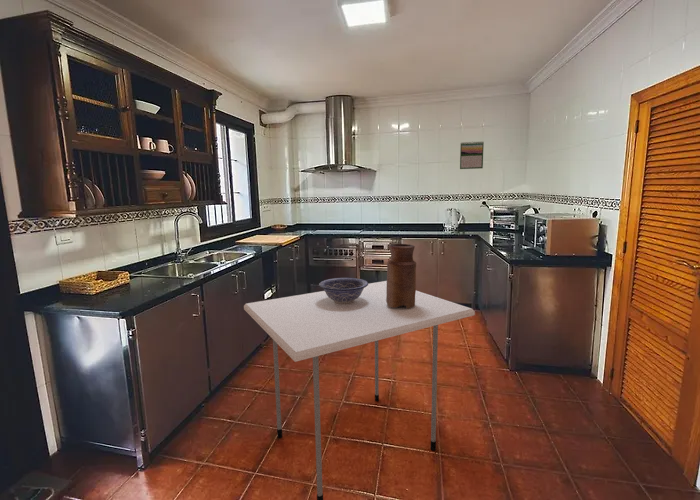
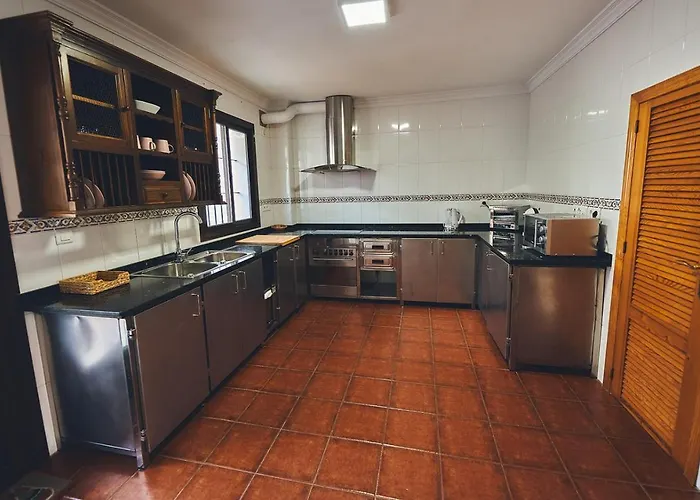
- calendar [459,140,485,170]
- dining table [243,280,476,500]
- decorative bowl [318,277,369,304]
- vase [386,243,417,309]
